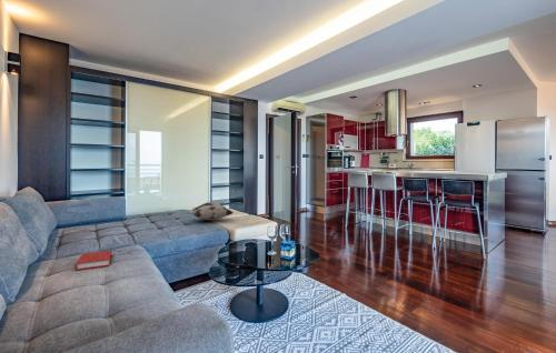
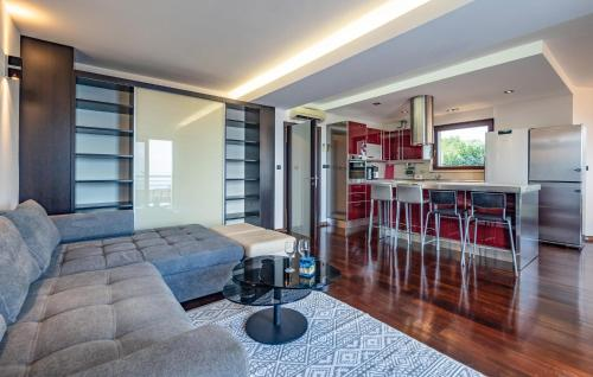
- book [75,250,112,271]
- decorative pillow [187,201,235,222]
